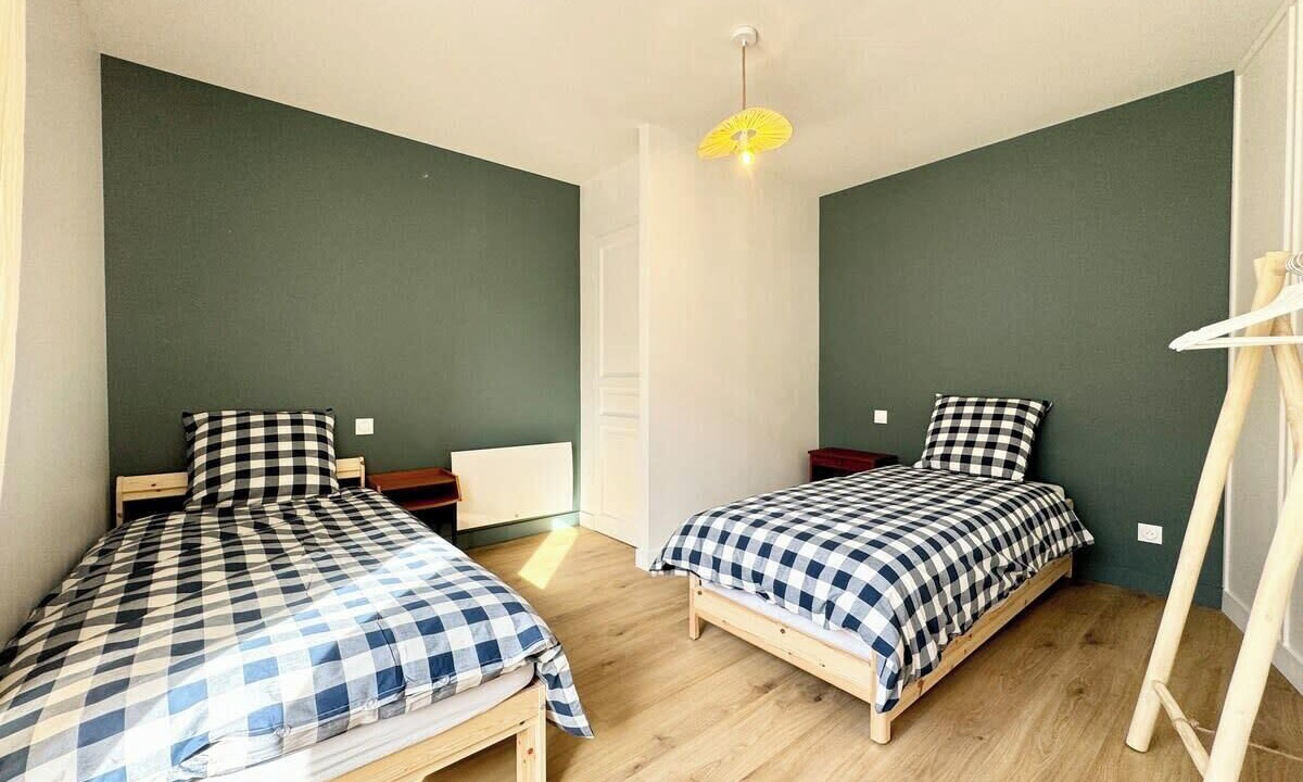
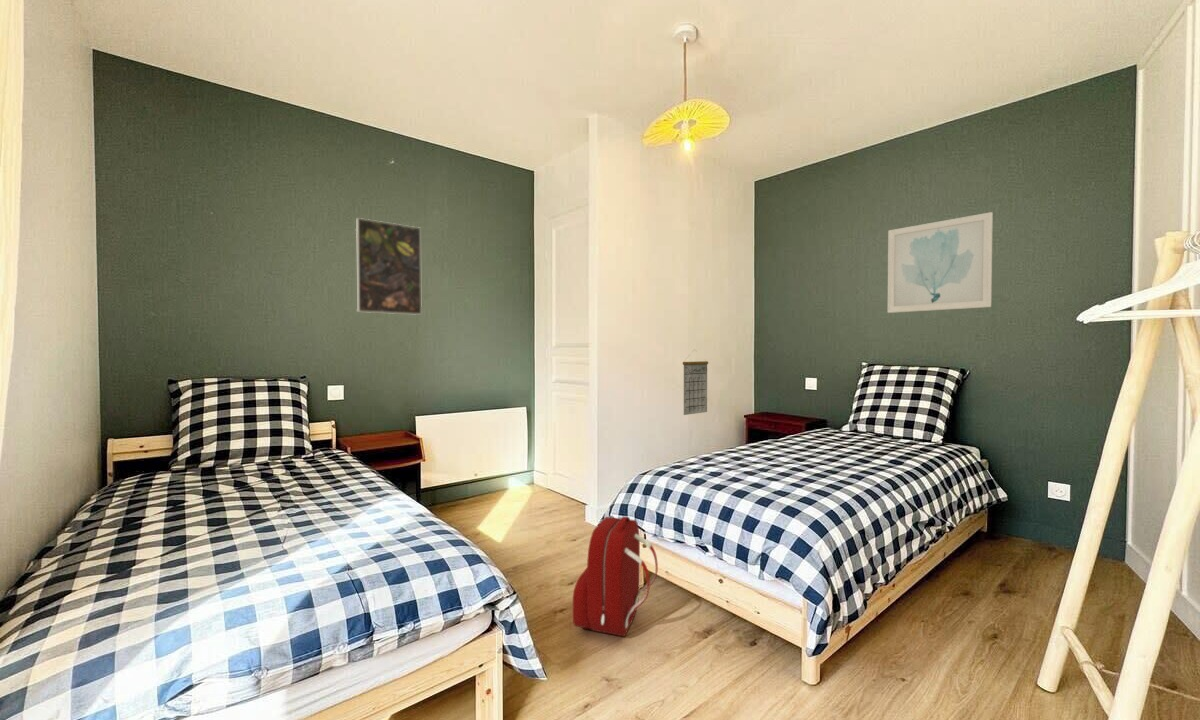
+ wall art [887,211,994,314]
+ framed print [355,217,423,316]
+ backpack [572,516,659,637]
+ calendar [682,349,709,416]
